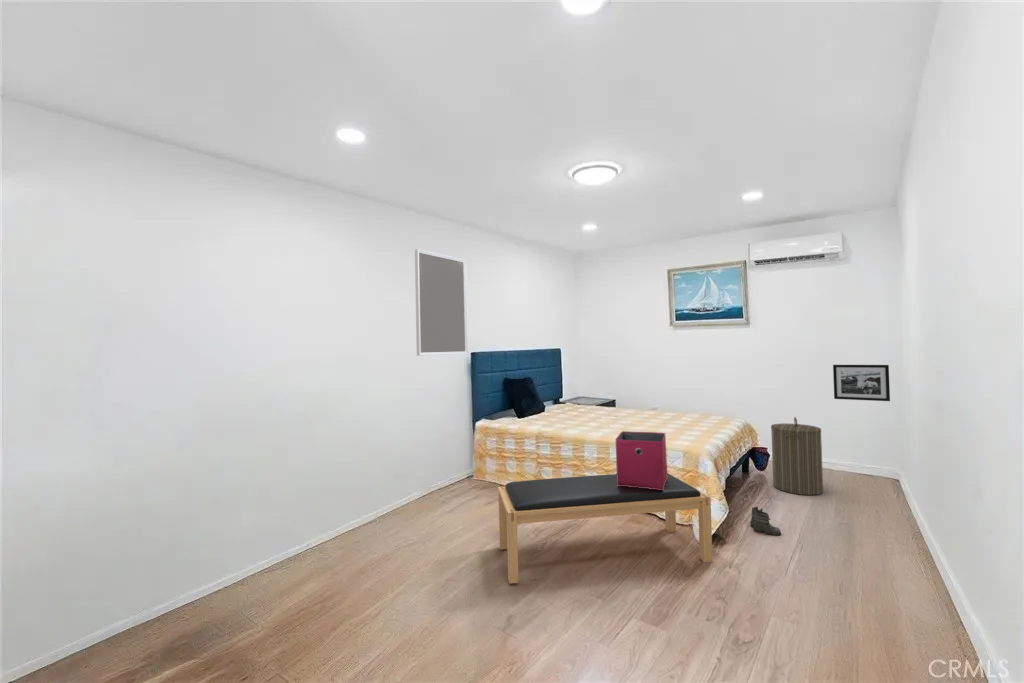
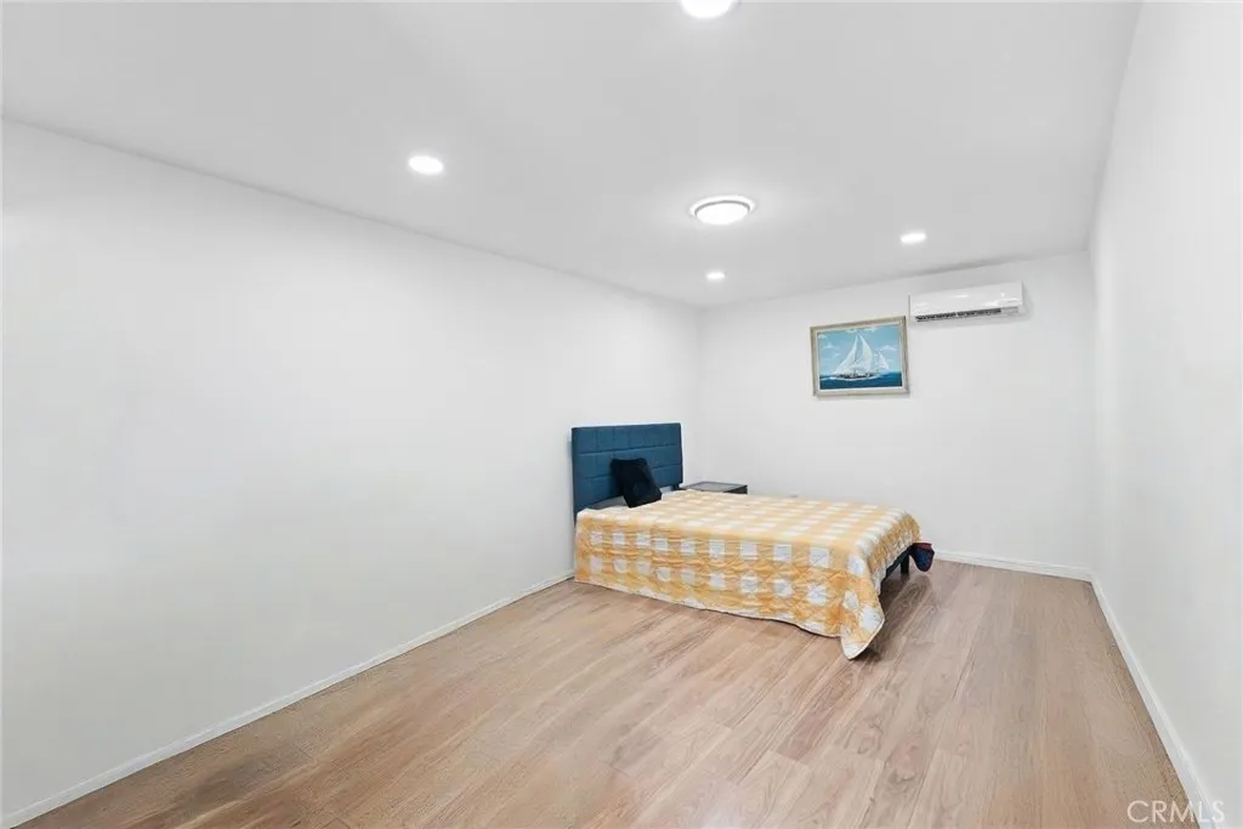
- storage bin [614,430,668,490]
- bench [497,472,713,584]
- laundry hamper [770,416,824,496]
- home mirror [414,248,469,357]
- picture frame [832,364,891,402]
- boots [749,506,782,536]
